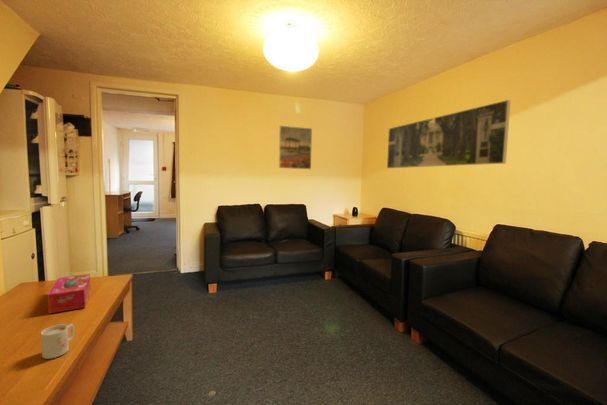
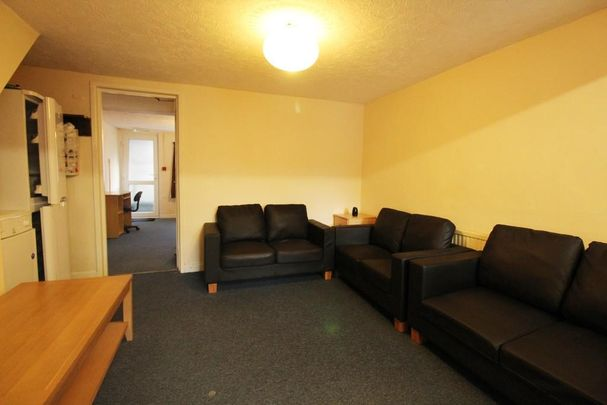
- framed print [278,125,313,170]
- tissue box [47,273,91,315]
- mug [40,323,75,360]
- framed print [386,99,512,169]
